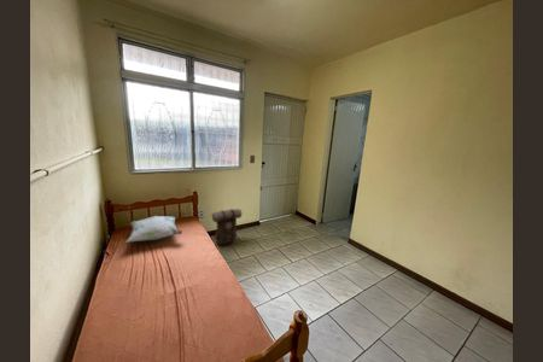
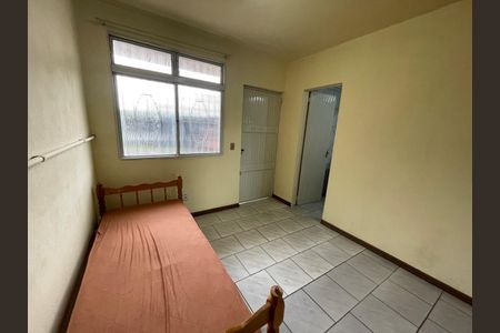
- decorative pillow [124,215,183,244]
- backpack [211,208,244,246]
